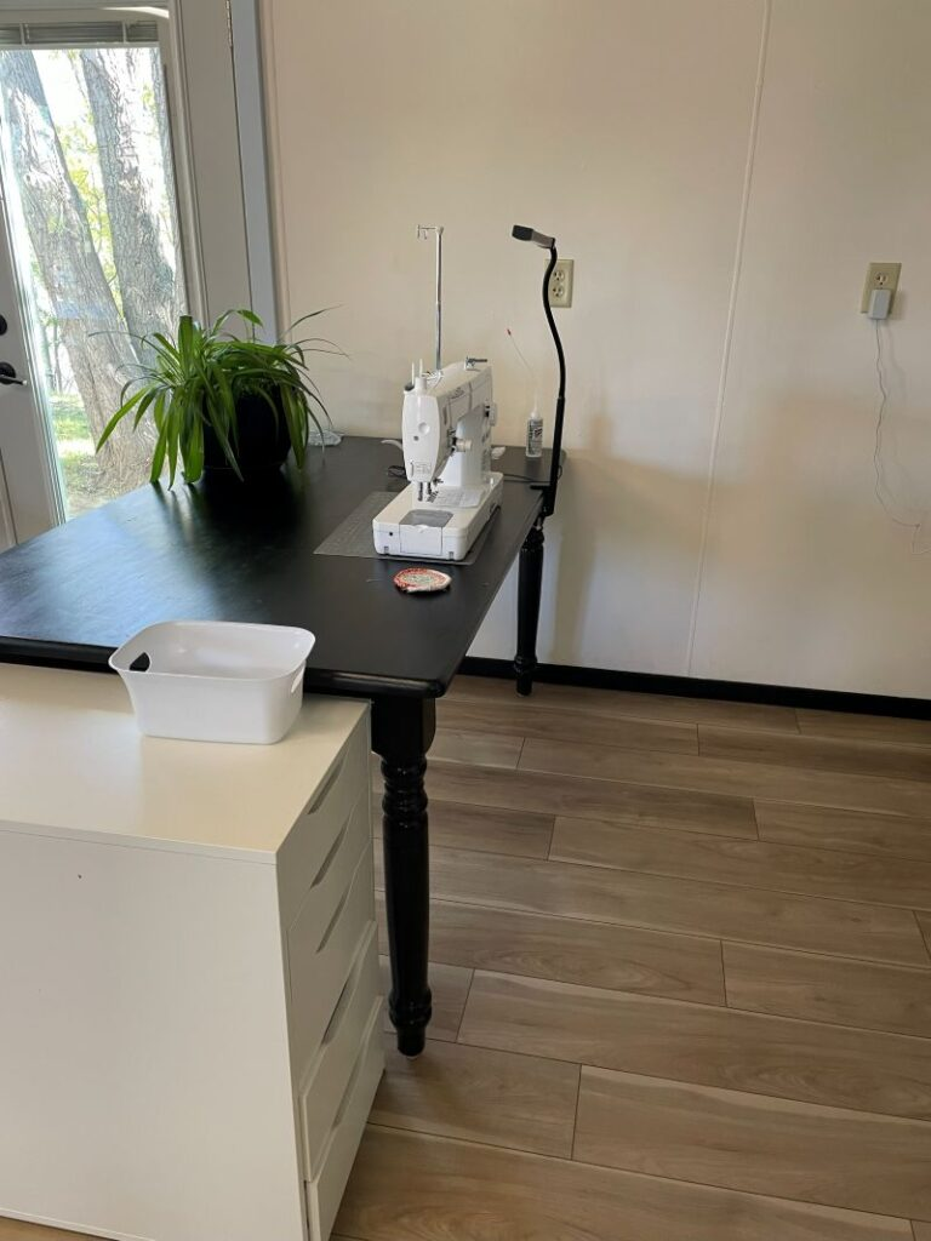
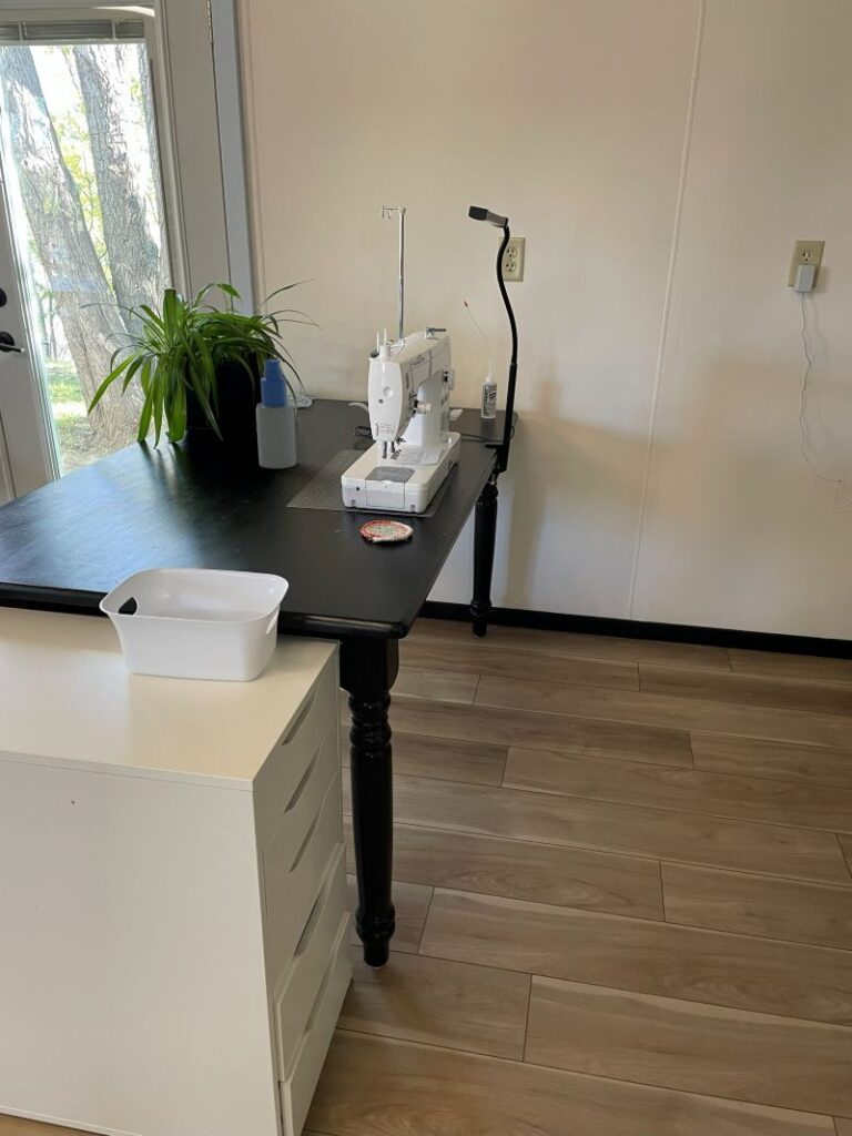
+ spray bottle [255,358,297,469]
